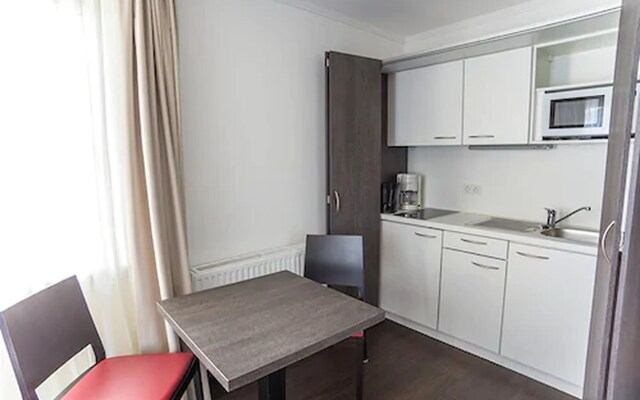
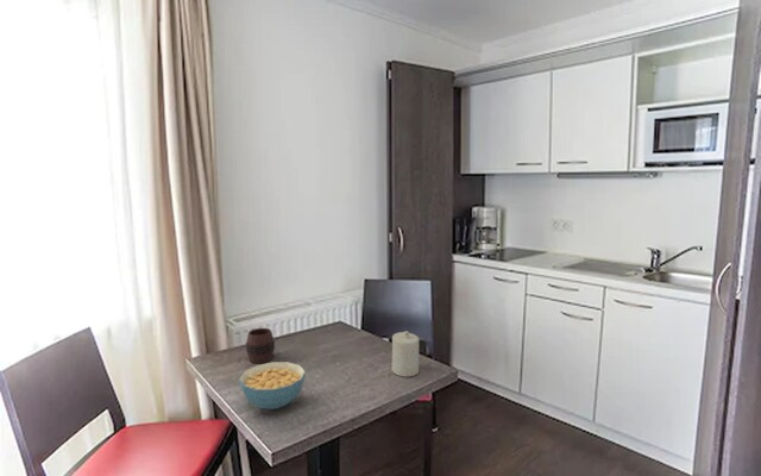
+ candle [390,330,420,377]
+ cup [245,327,276,364]
+ cereal bowl [238,361,307,411]
